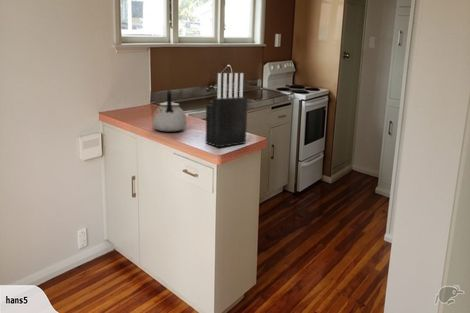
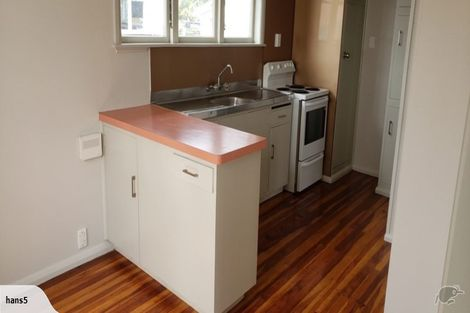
- knife block [205,72,249,148]
- kettle [151,89,187,132]
